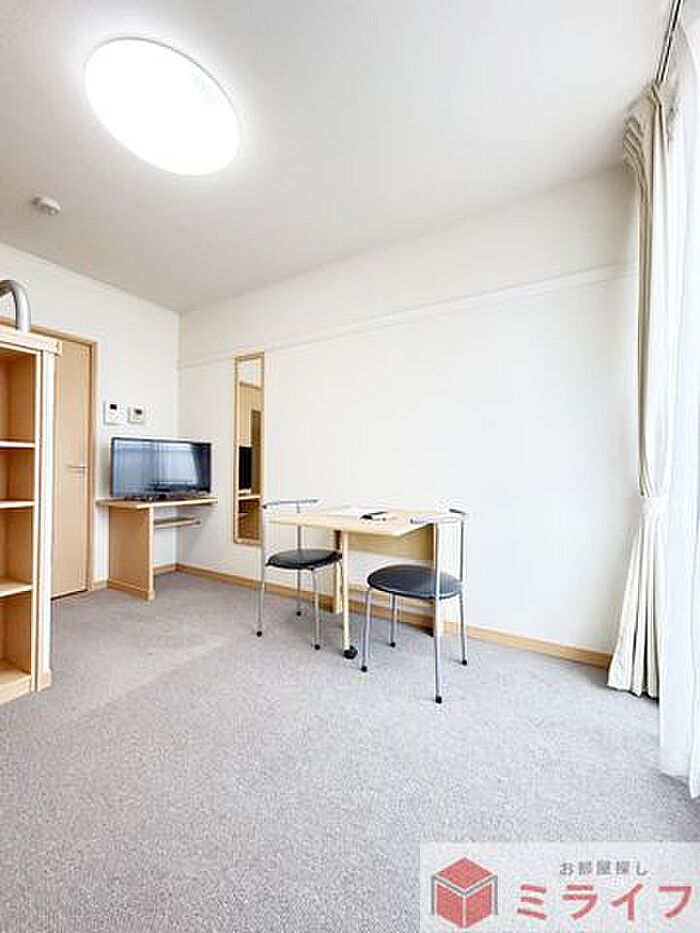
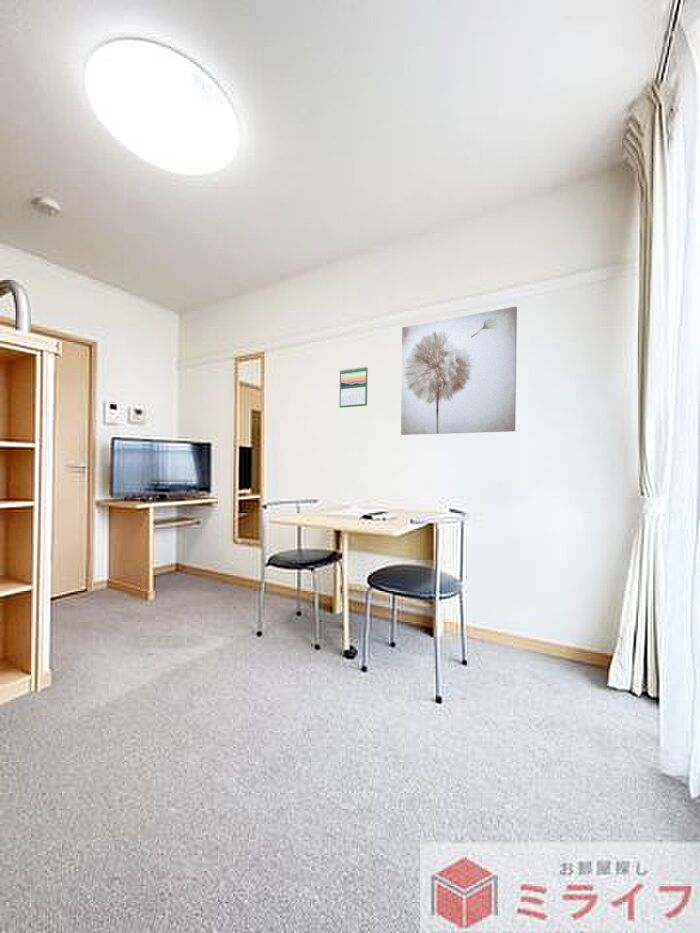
+ wall art [400,306,518,436]
+ calendar [339,366,369,409]
